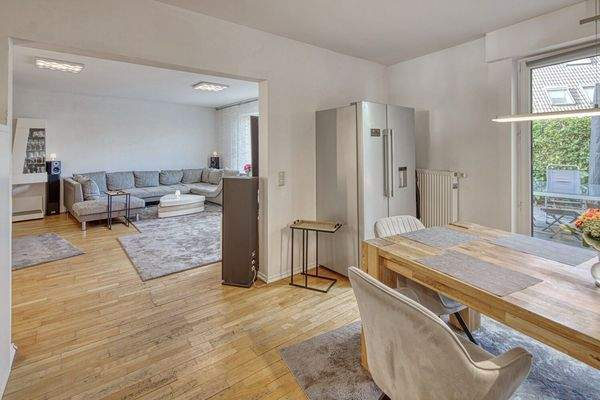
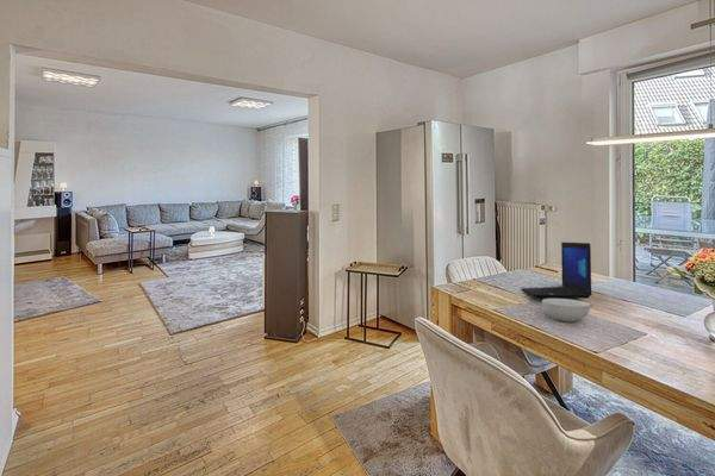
+ laptop [520,242,593,300]
+ cereal bowl [541,298,591,322]
